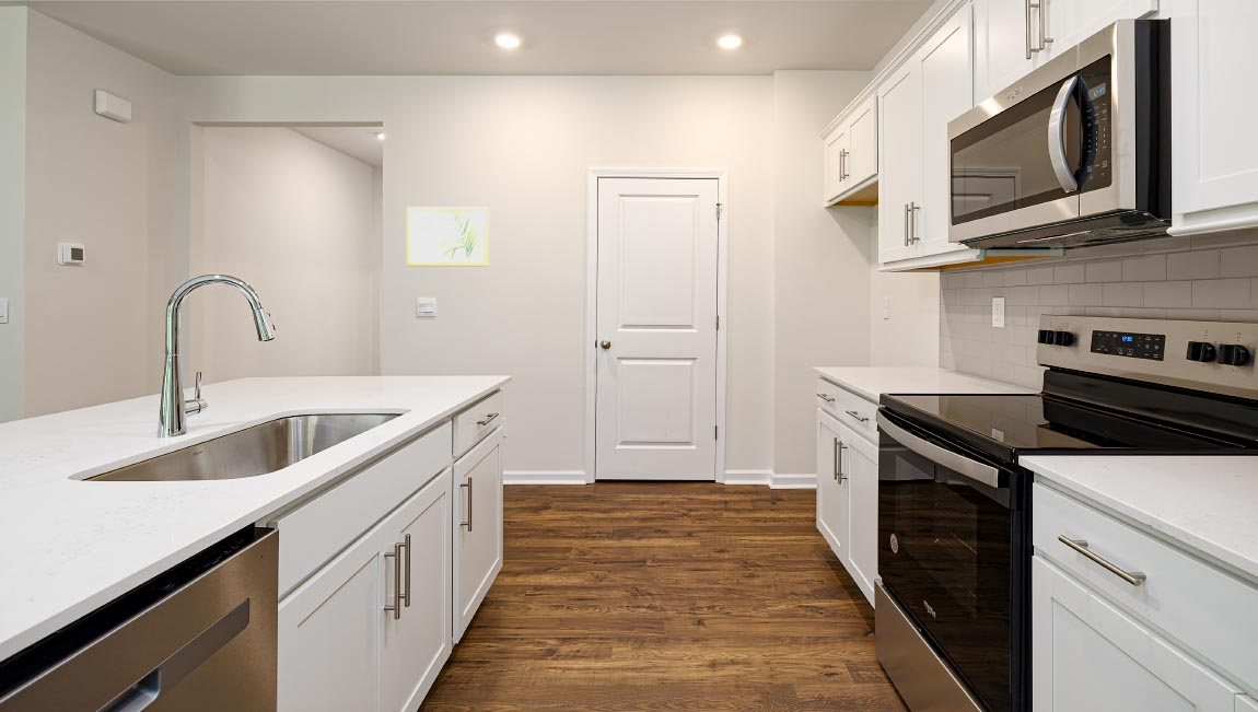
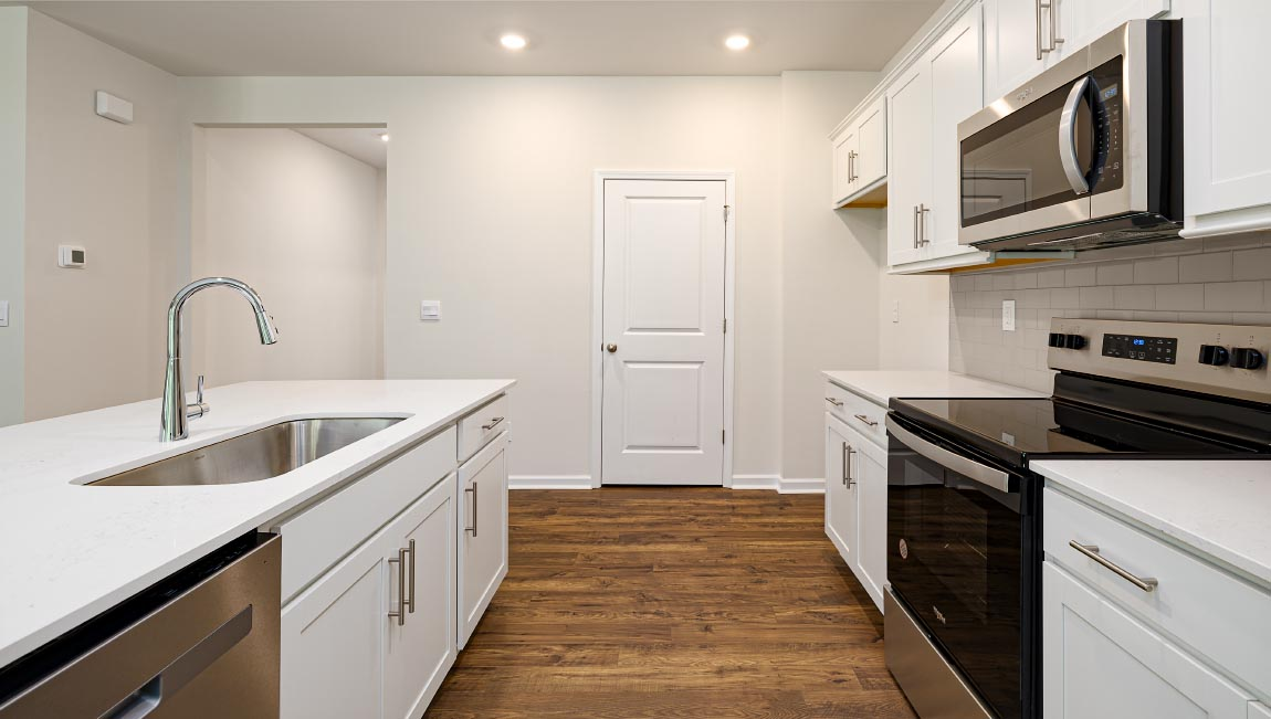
- wall art [406,207,490,268]
